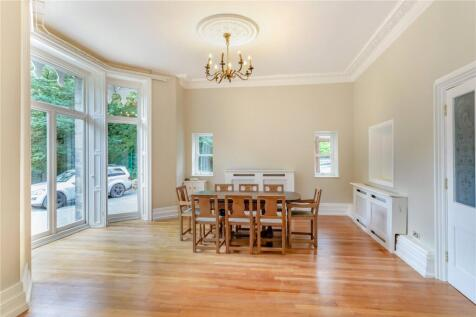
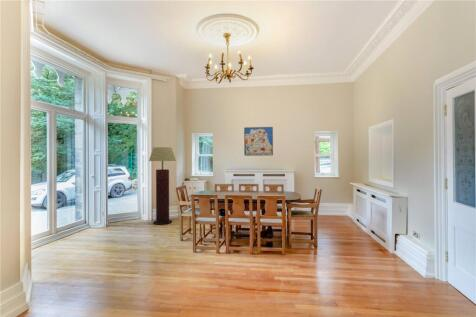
+ floor lamp [148,146,177,226]
+ wall art [243,126,274,157]
